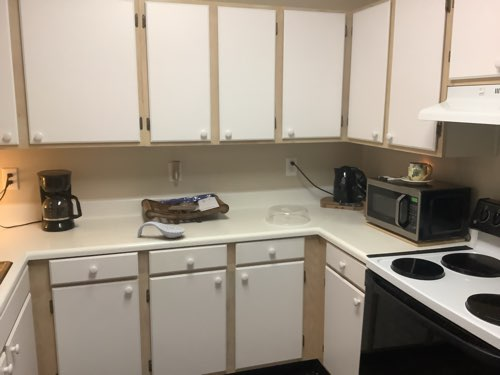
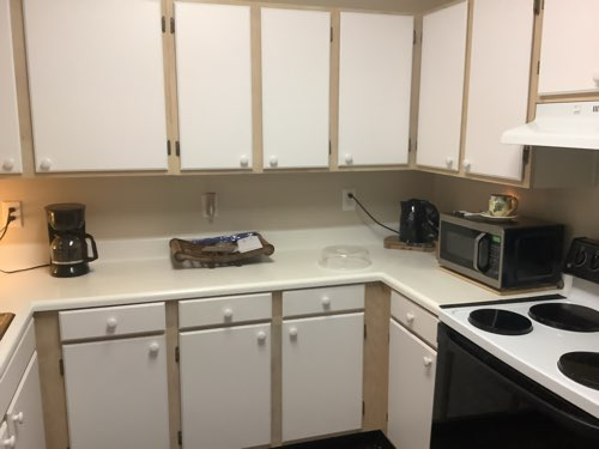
- spoon rest [136,221,186,239]
